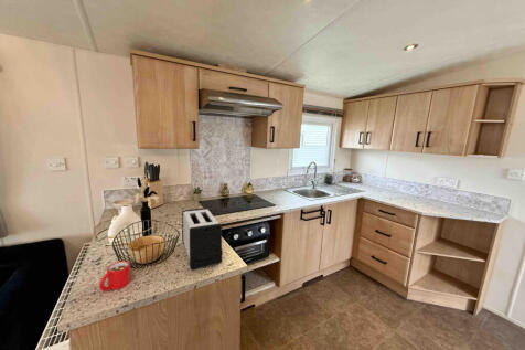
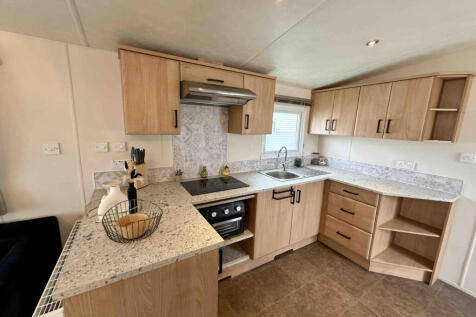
- toaster [181,206,224,271]
- mug [98,259,131,293]
